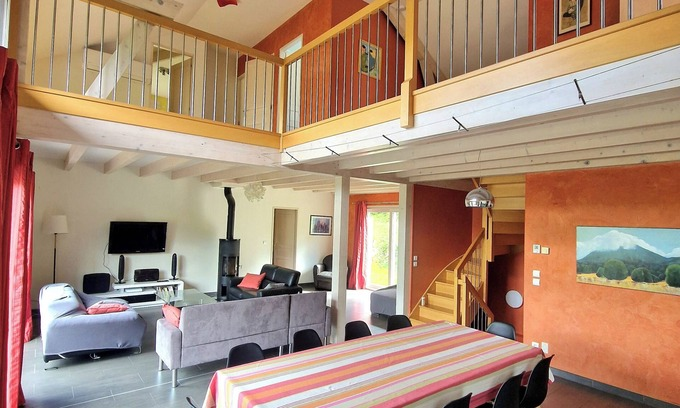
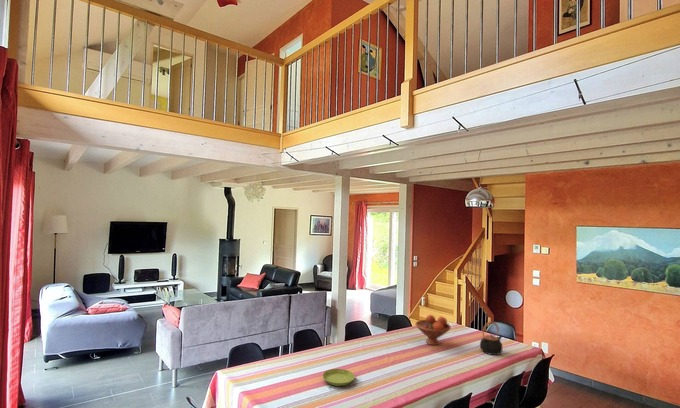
+ fruit bowl [414,314,452,346]
+ teapot [479,321,504,356]
+ saucer [322,368,356,387]
